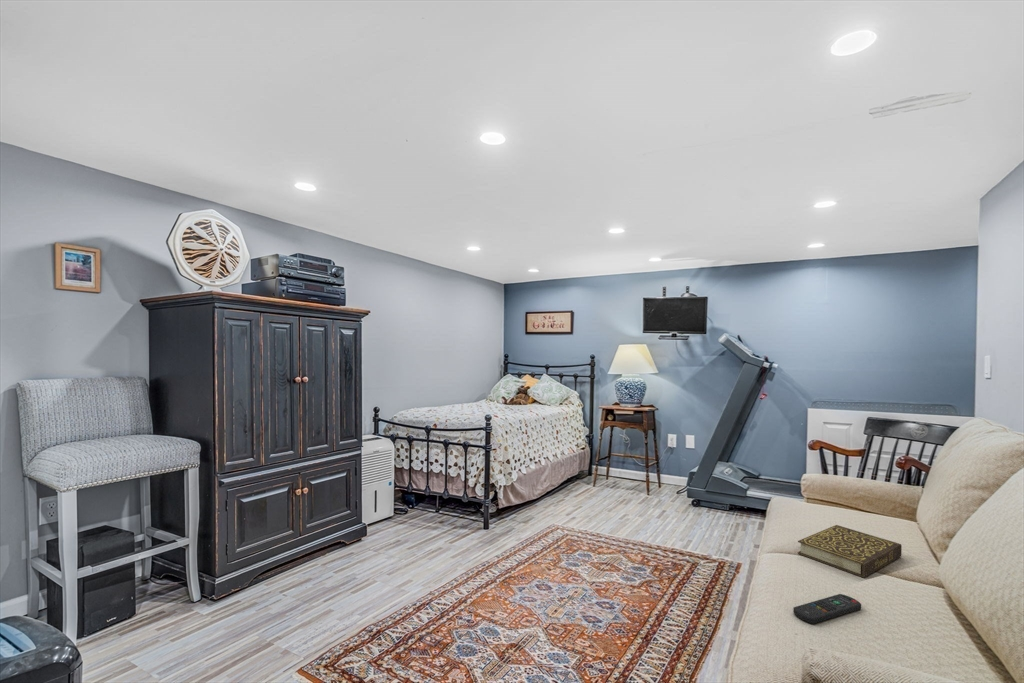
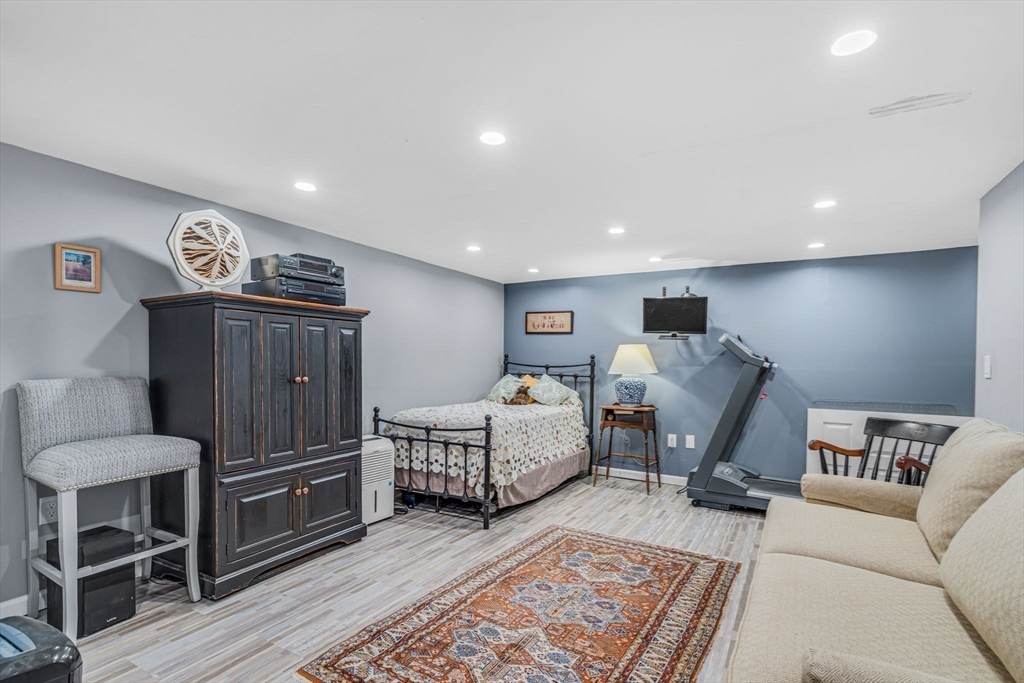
- remote control [792,593,862,625]
- book [797,524,903,579]
